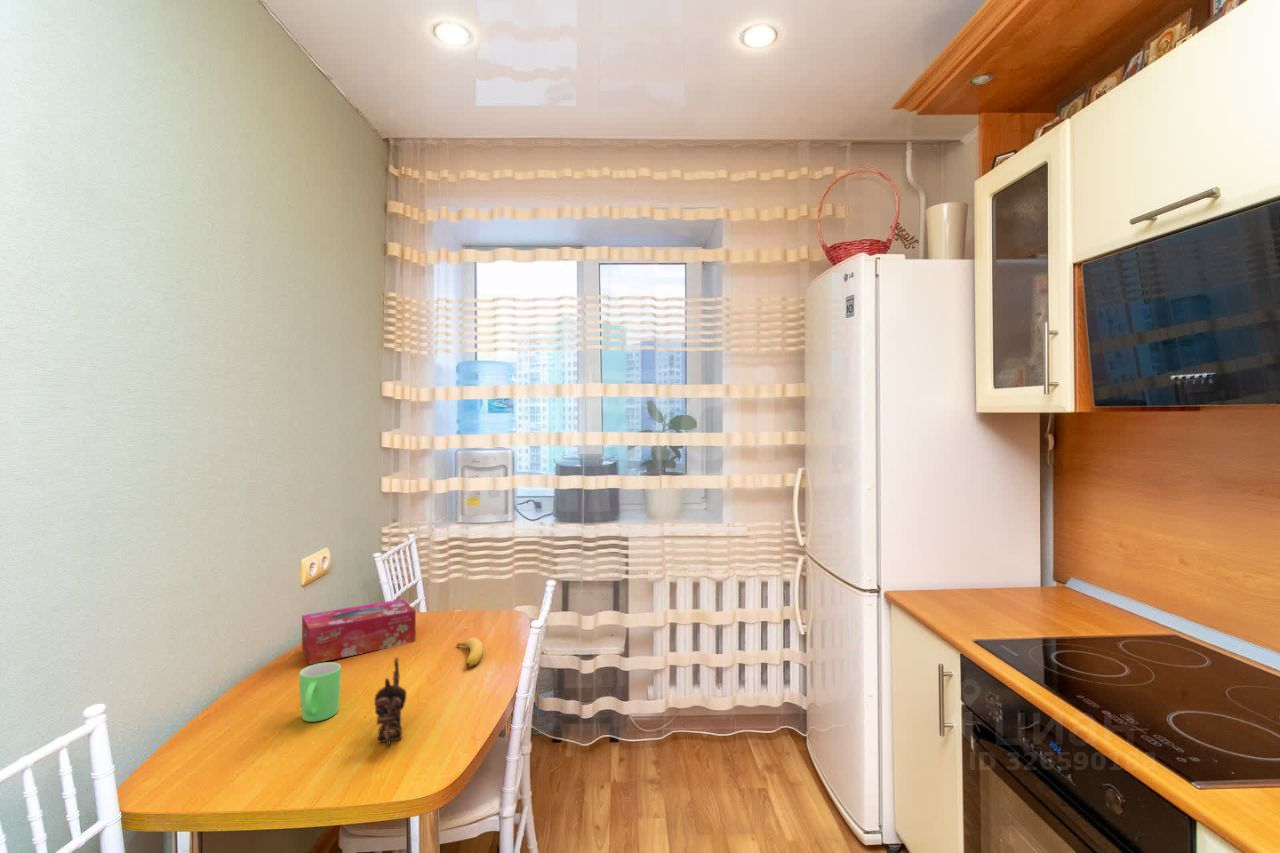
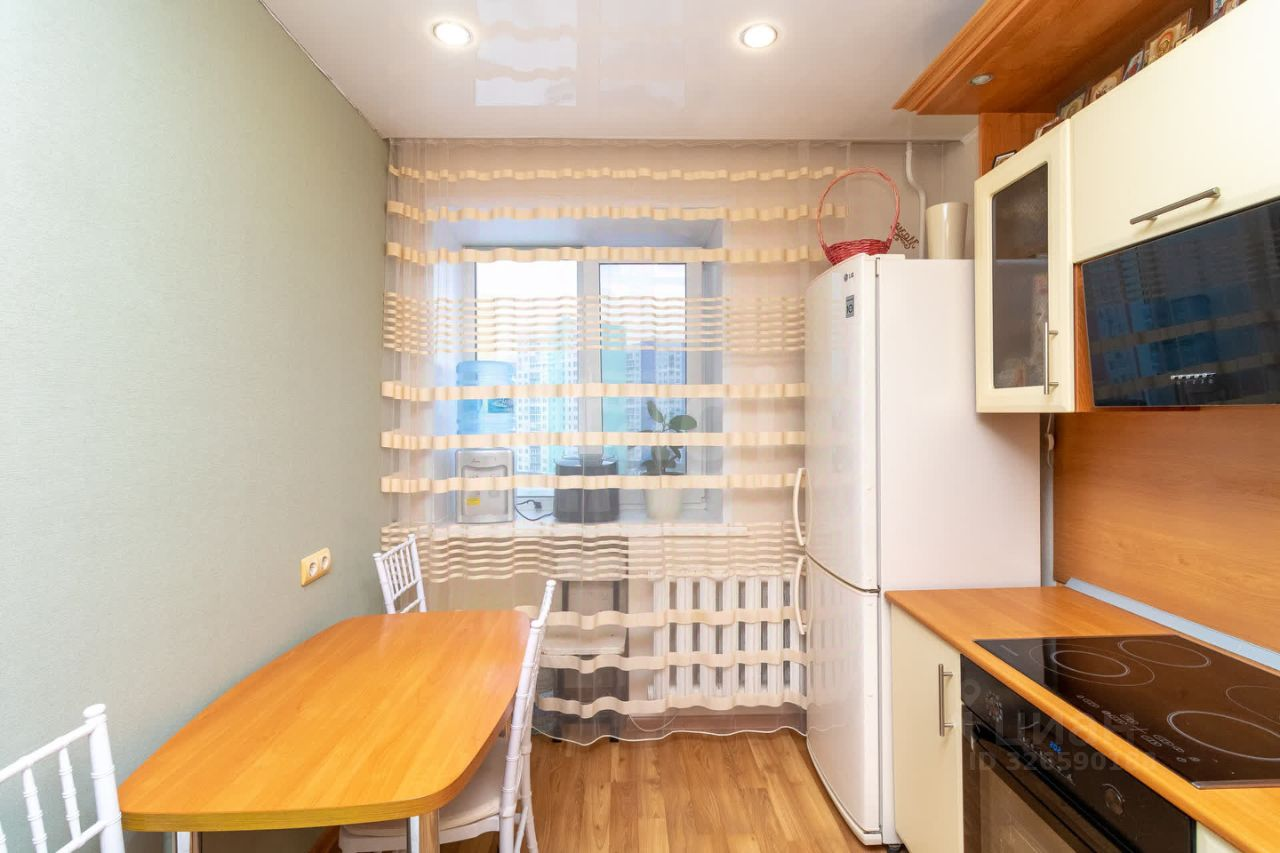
- teapot [373,656,408,750]
- mug [298,661,342,723]
- tissue box [301,598,417,665]
- banana [455,636,485,668]
